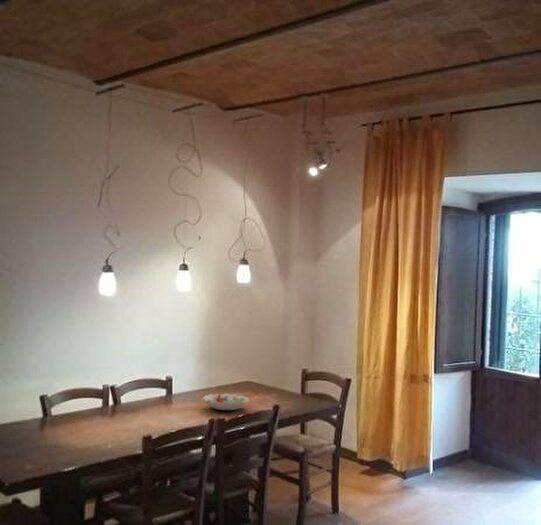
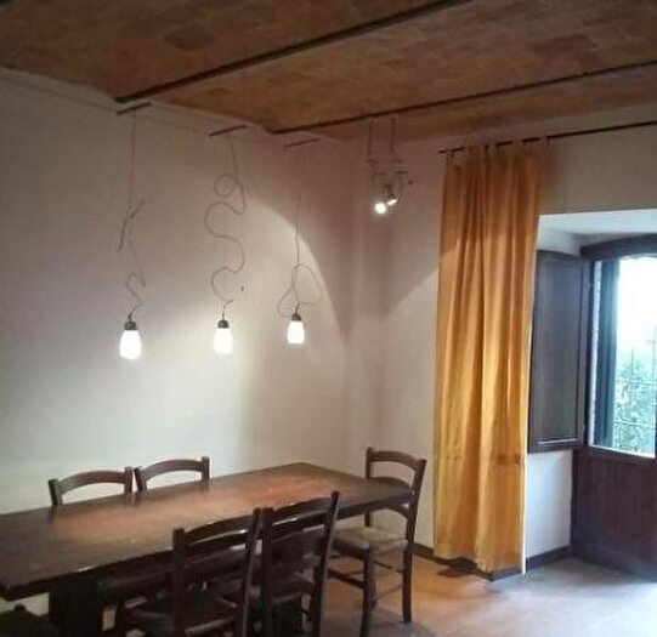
- decorative bowl [202,392,250,411]
